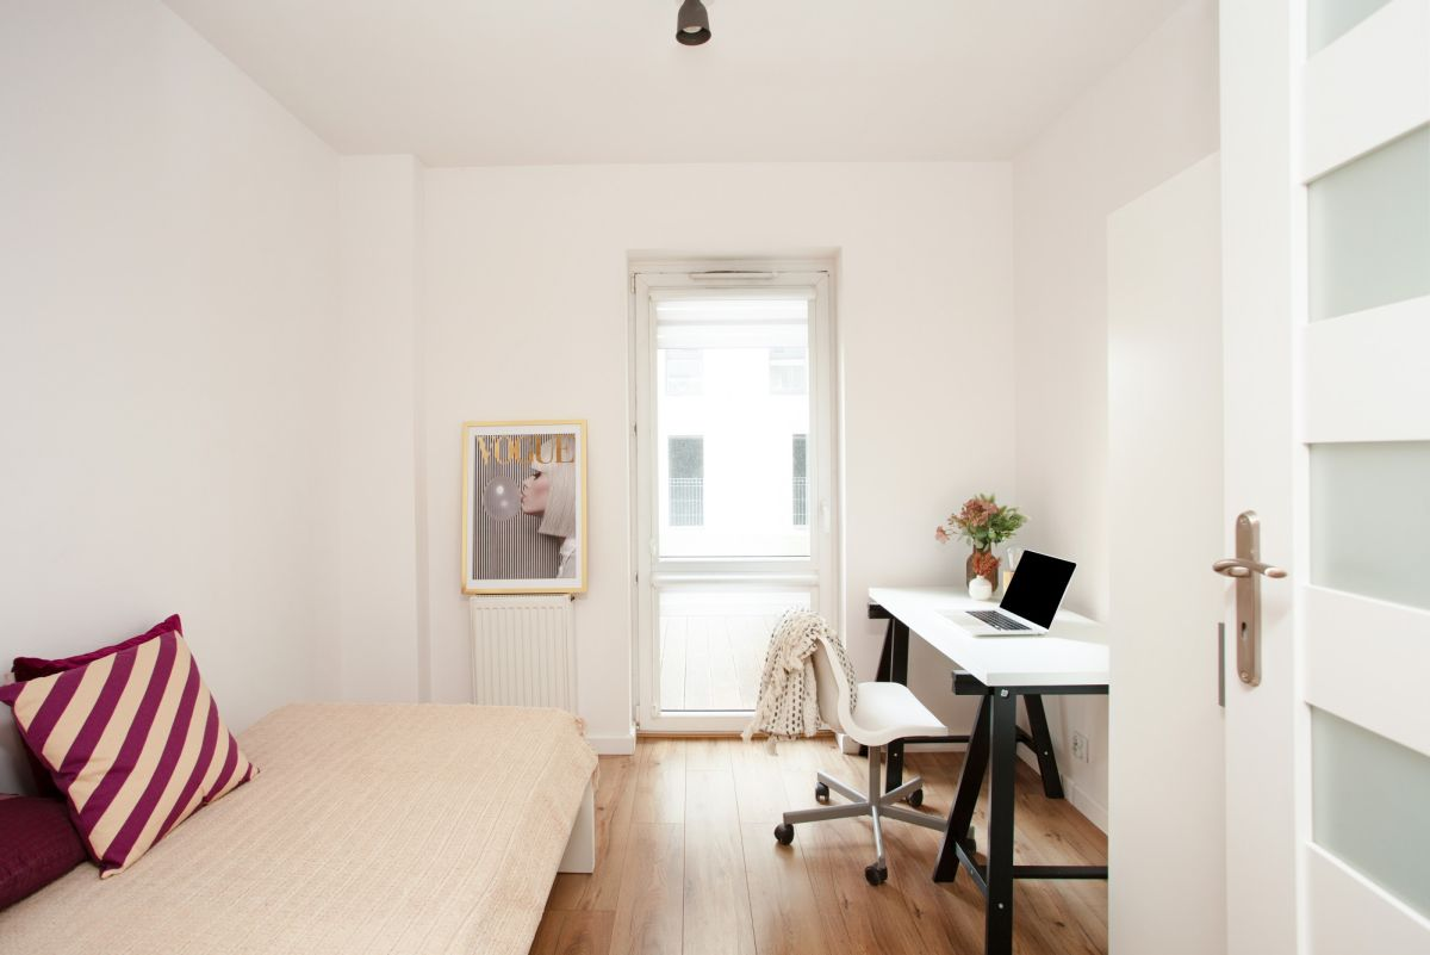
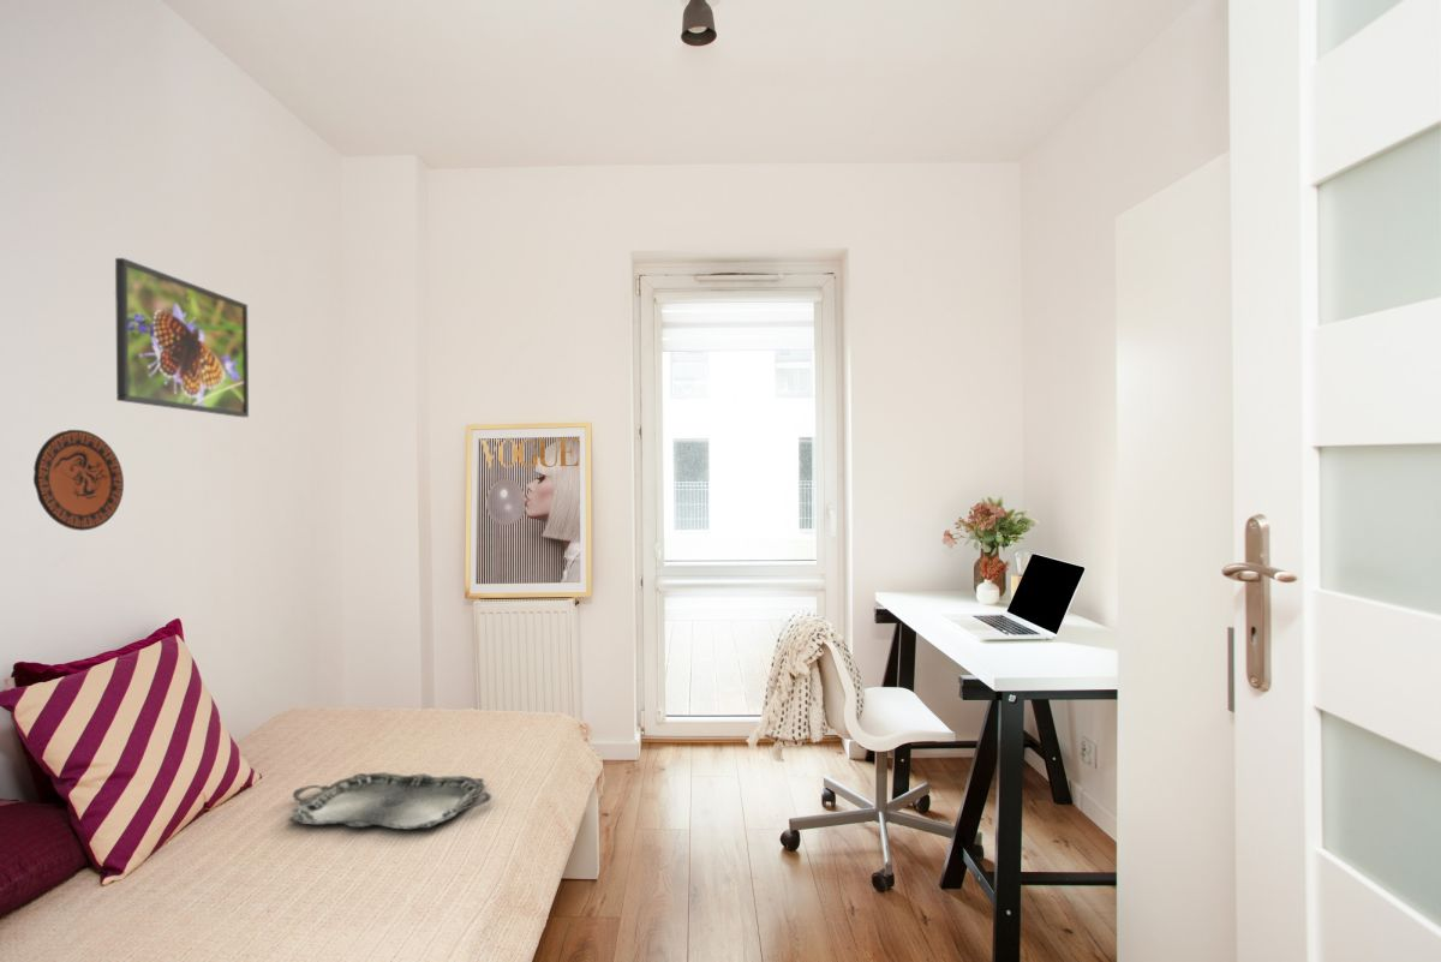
+ decorative plate [32,429,125,532]
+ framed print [114,257,250,418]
+ serving tray [288,771,492,830]
